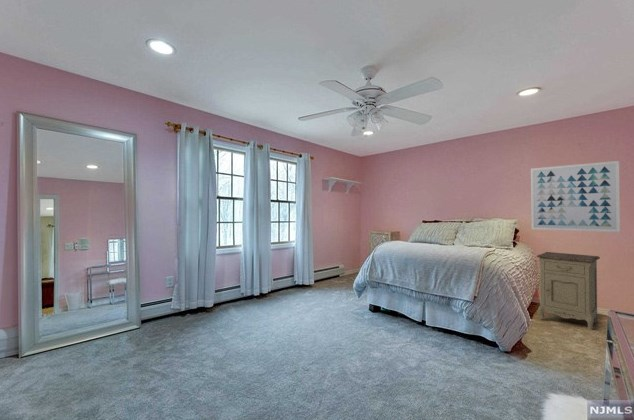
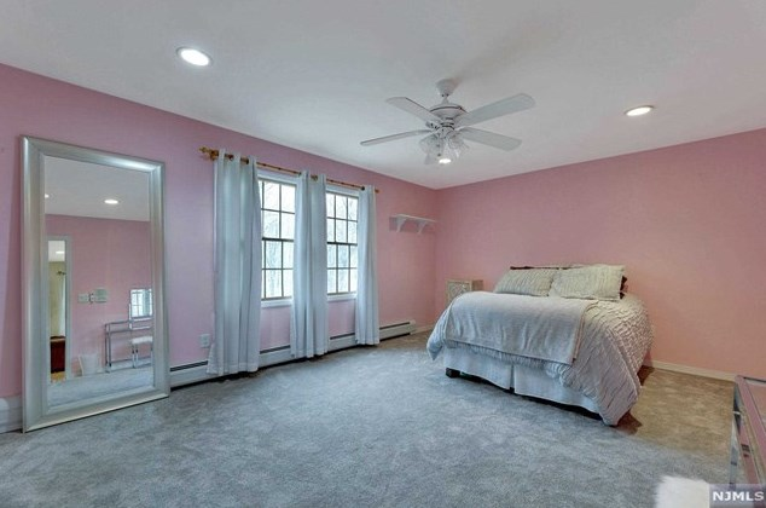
- wall art [530,160,621,233]
- nightstand [536,251,601,331]
